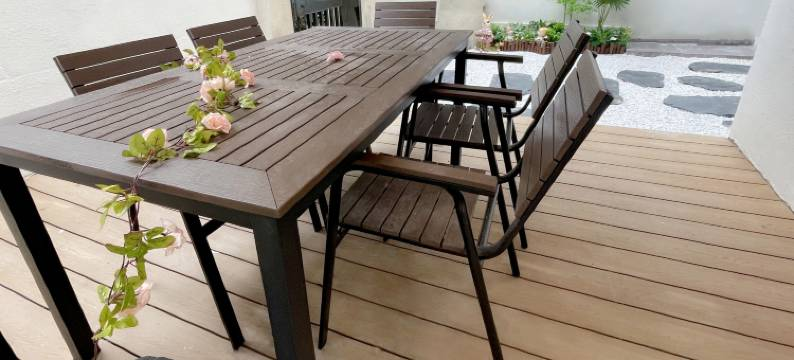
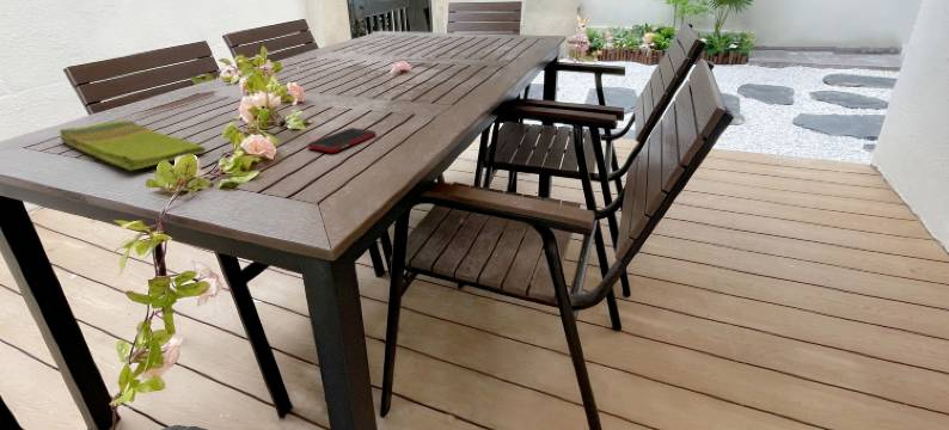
+ cell phone [307,127,378,153]
+ dish towel [59,119,207,171]
